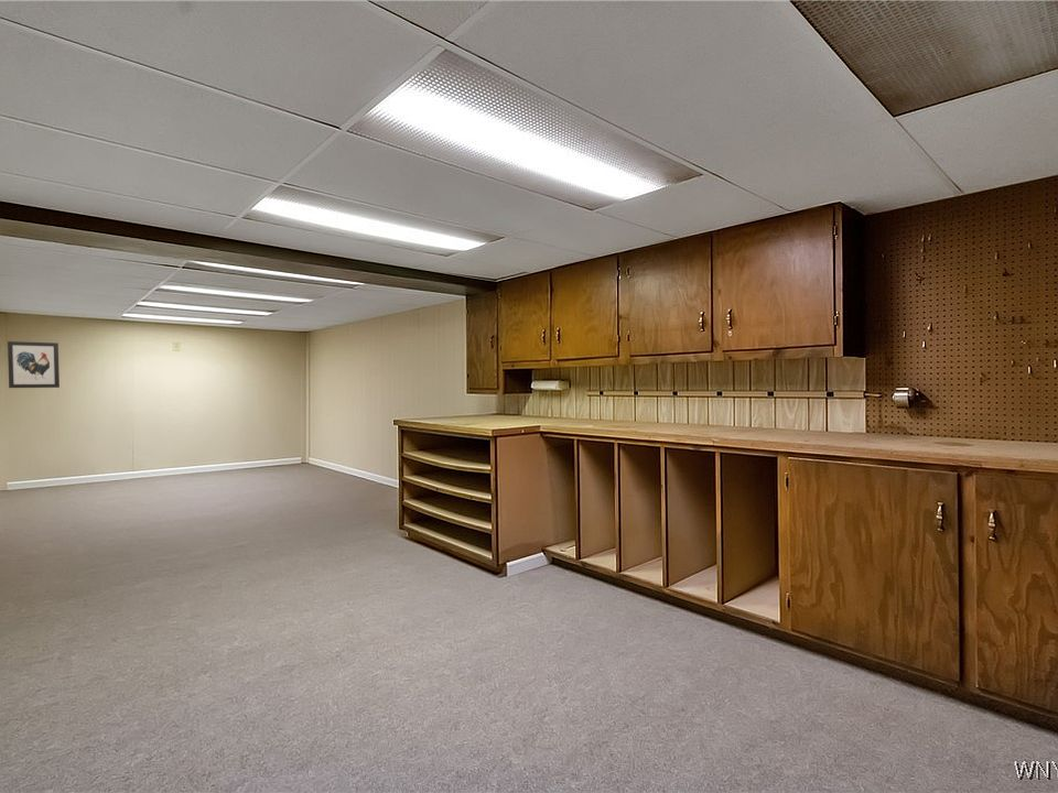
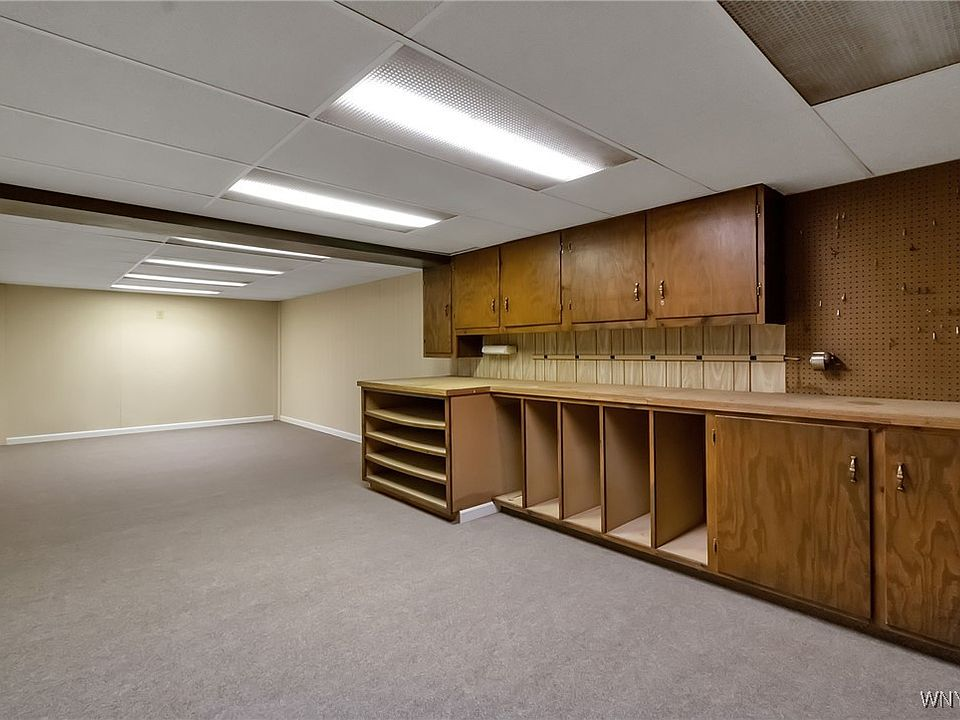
- wall art [7,340,61,389]
